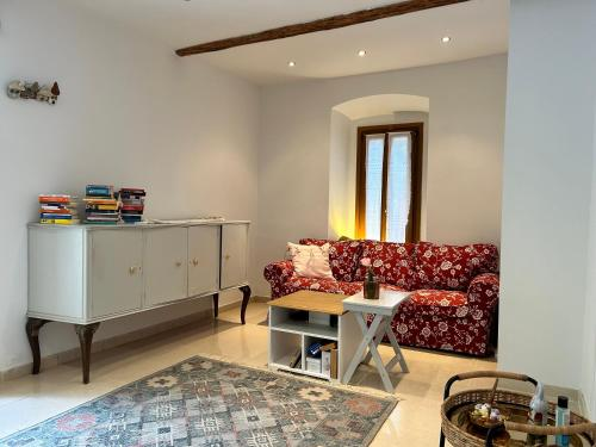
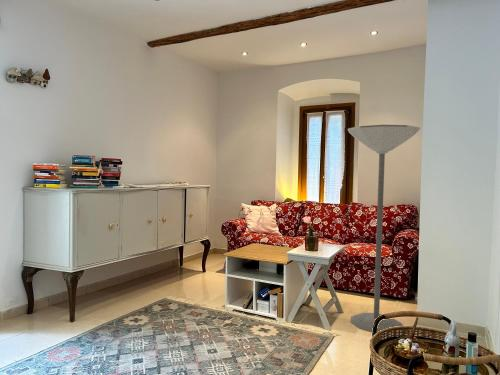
+ floor lamp [347,124,421,333]
